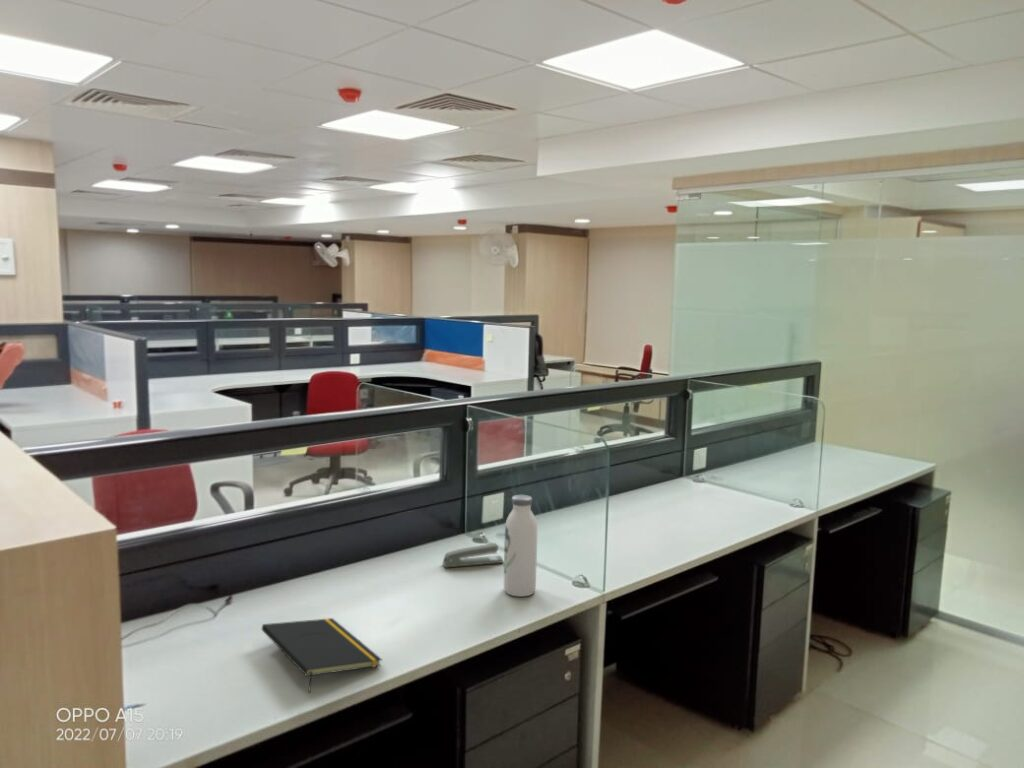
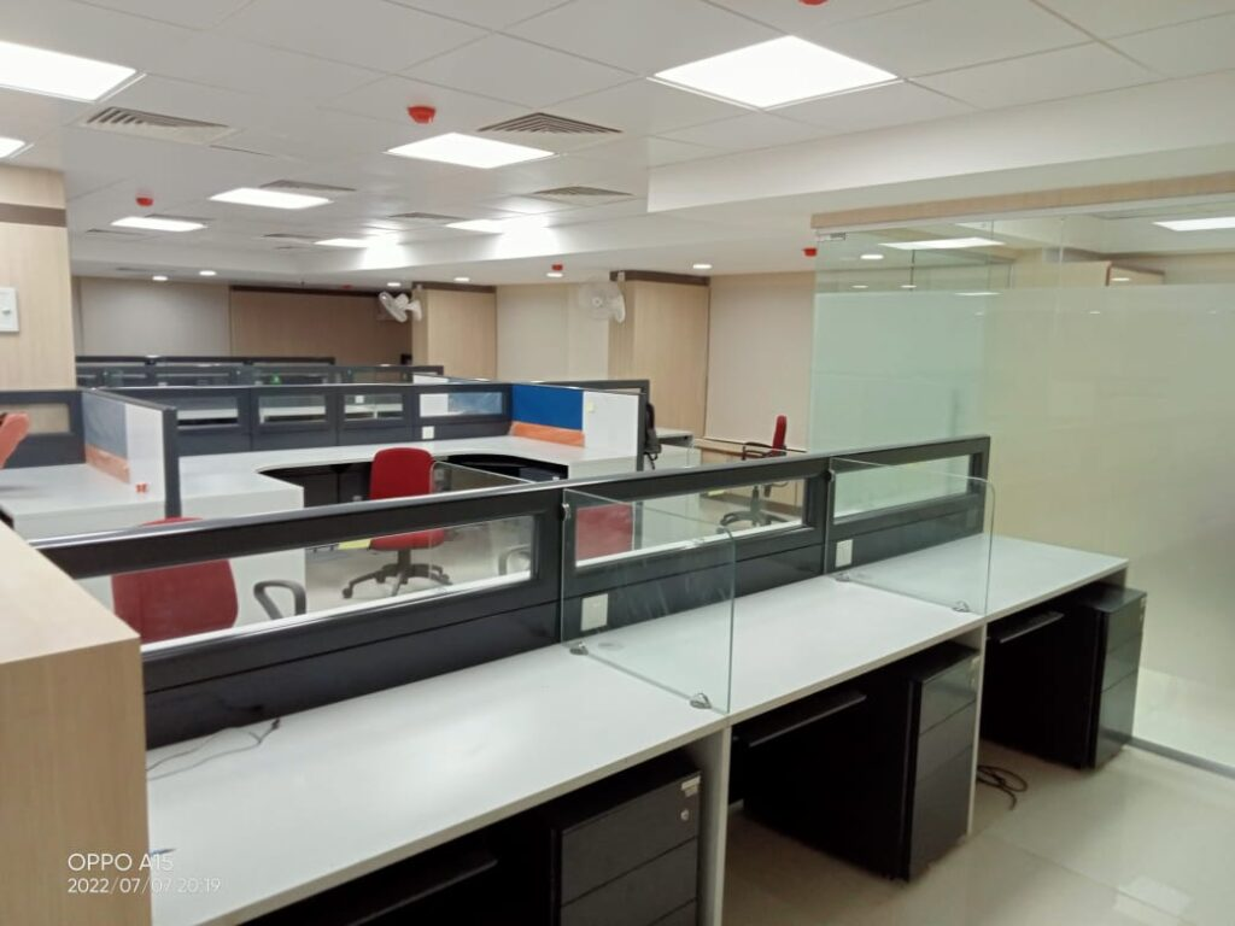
- notepad [261,617,383,694]
- water bottle [503,494,538,598]
- stapler [442,542,504,569]
